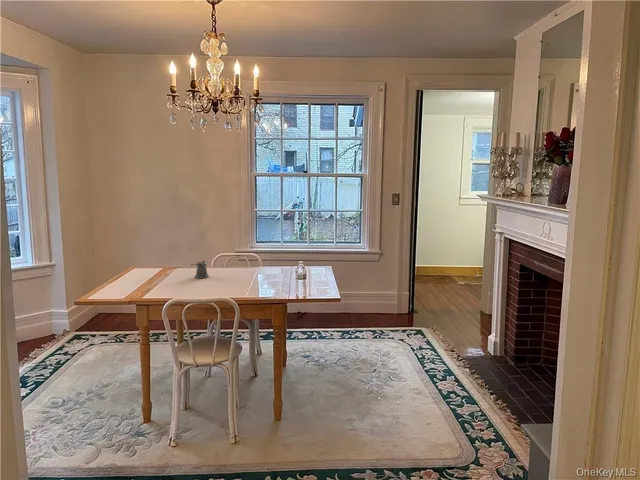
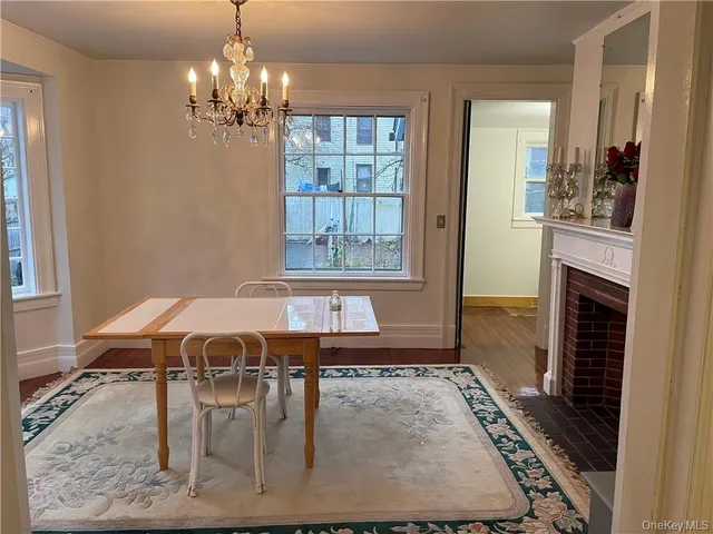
- pepper shaker [191,260,210,279]
